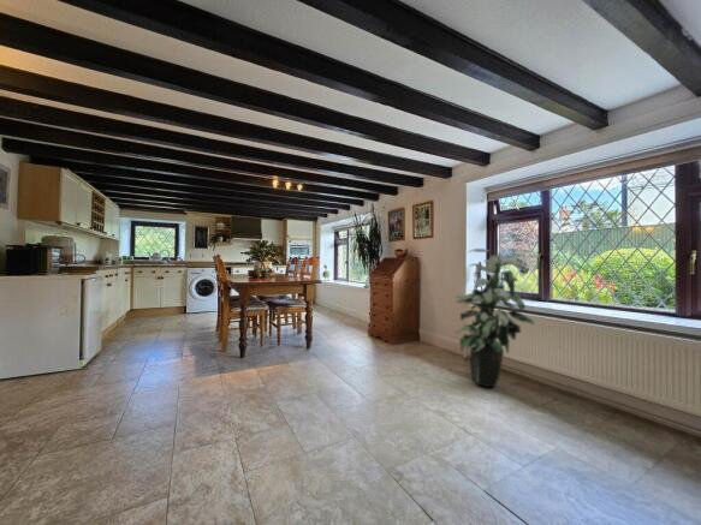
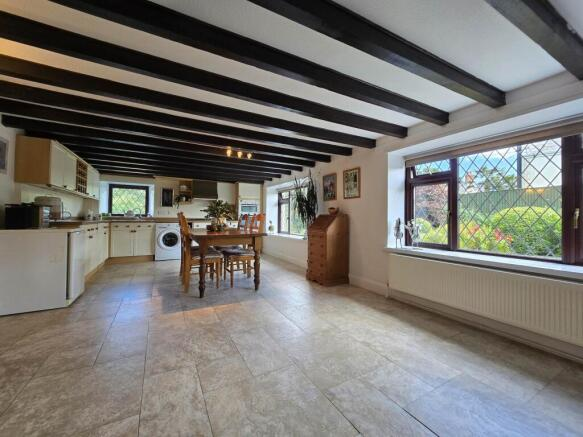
- indoor plant [453,247,535,388]
